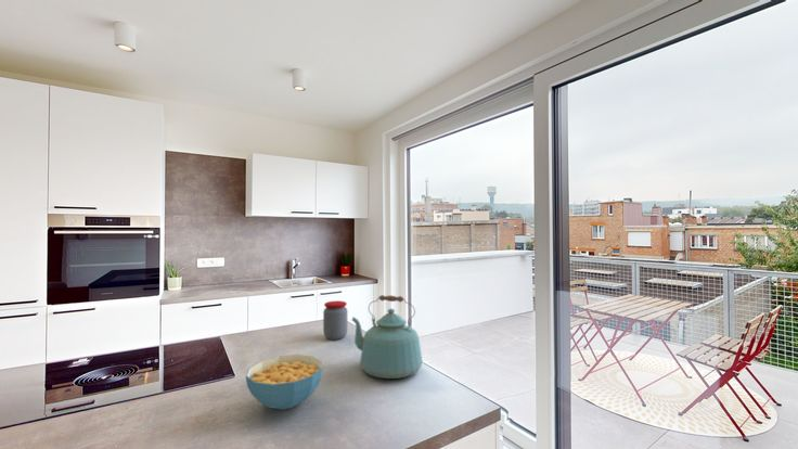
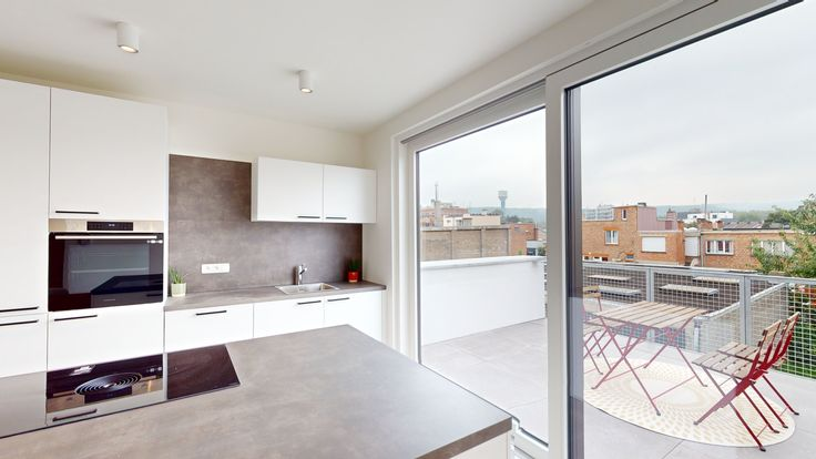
- kettle [351,294,424,380]
- jar [322,299,348,341]
- cereal bowl [245,354,323,411]
